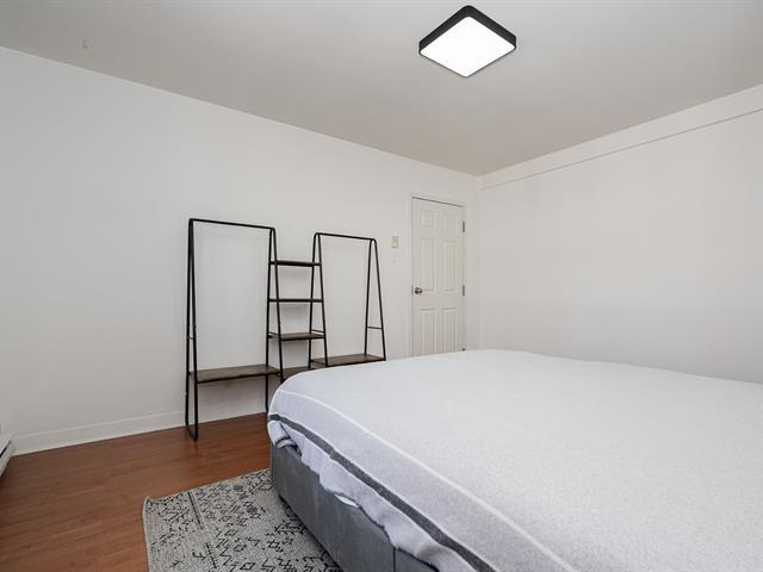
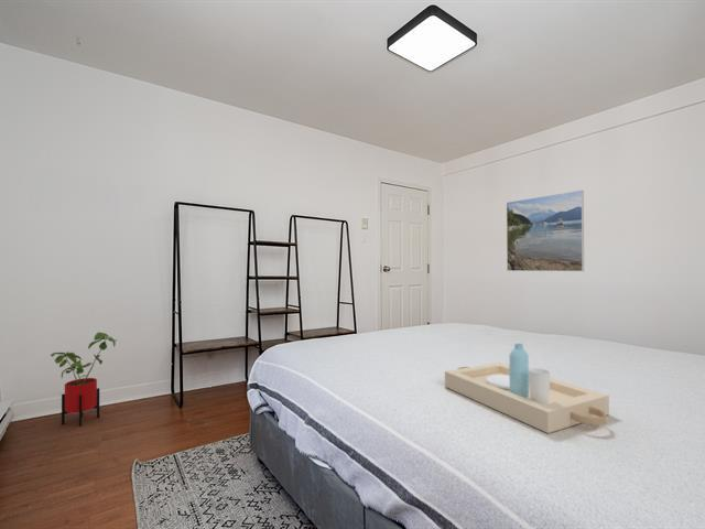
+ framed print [506,190,585,272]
+ house plant [50,332,117,427]
+ serving tray [444,343,610,434]
